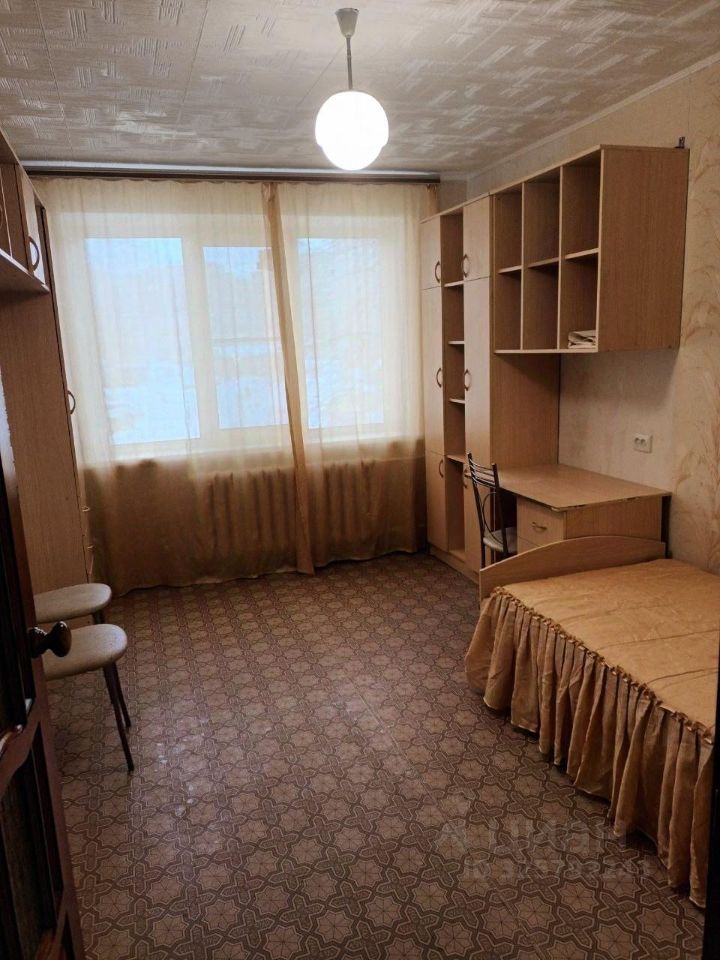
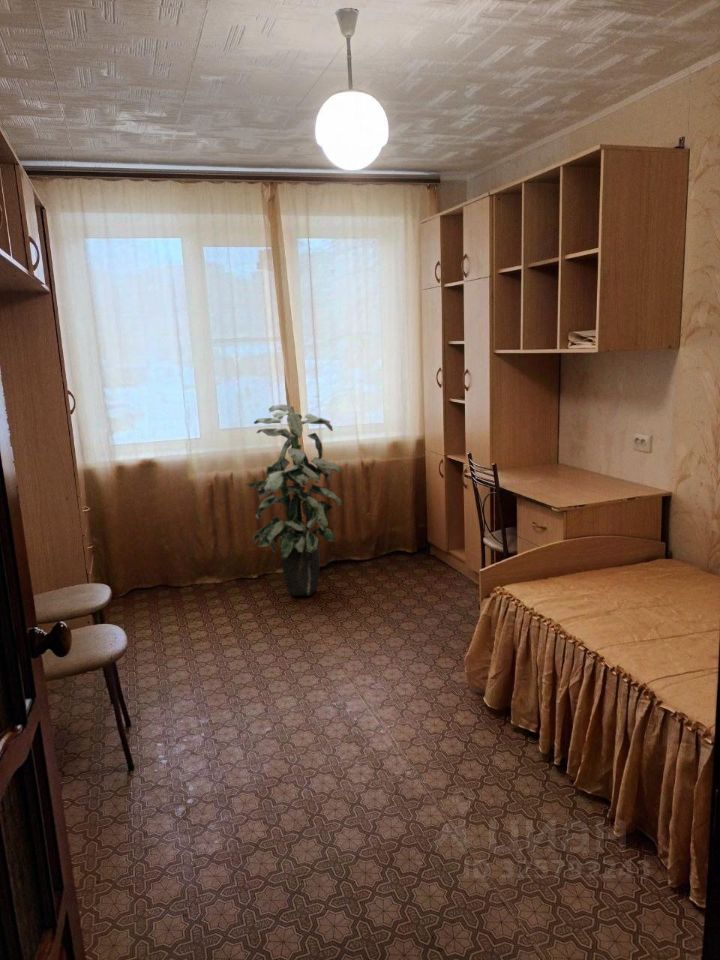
+ indoor plant [244,403,342,596]
